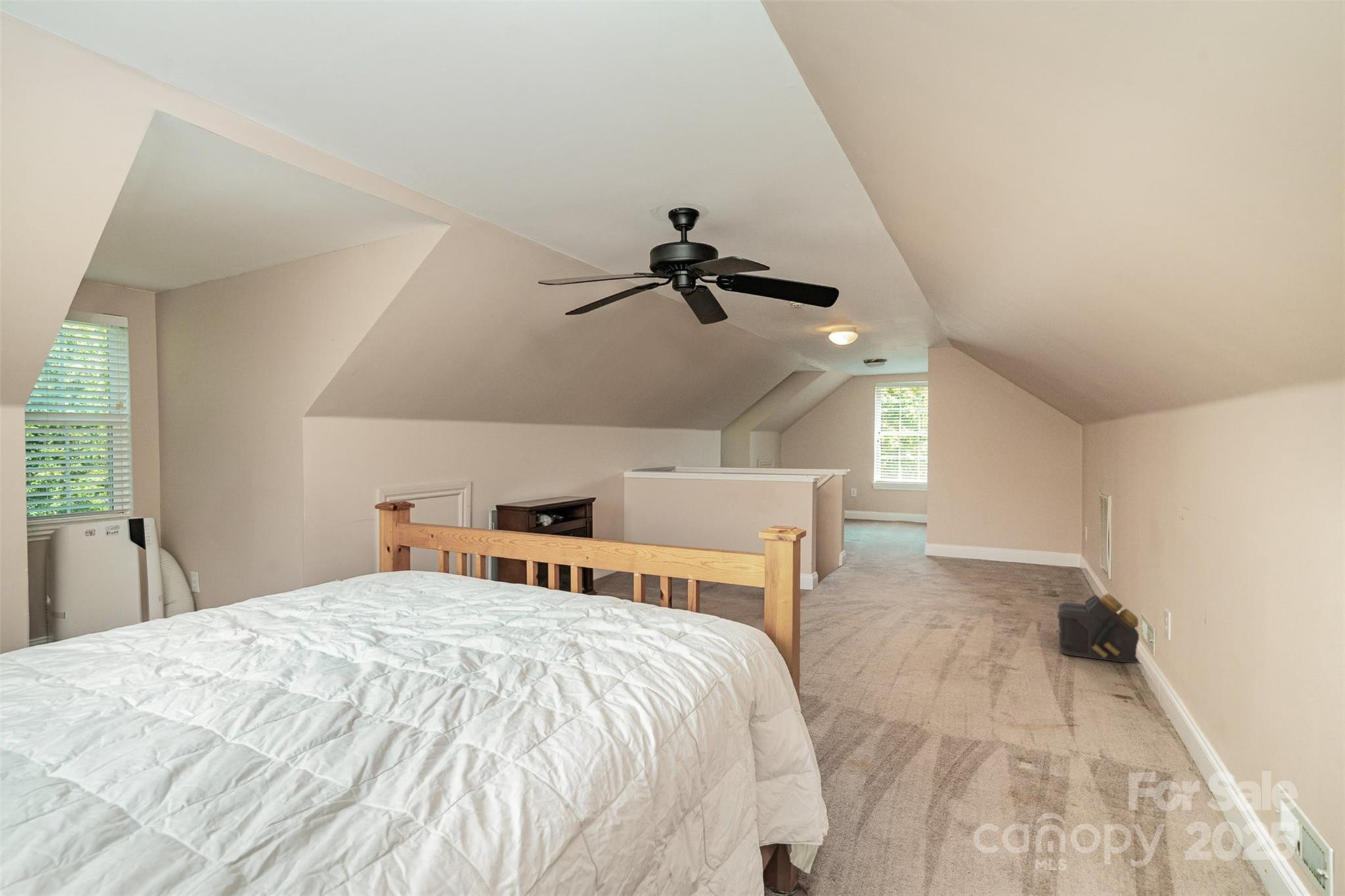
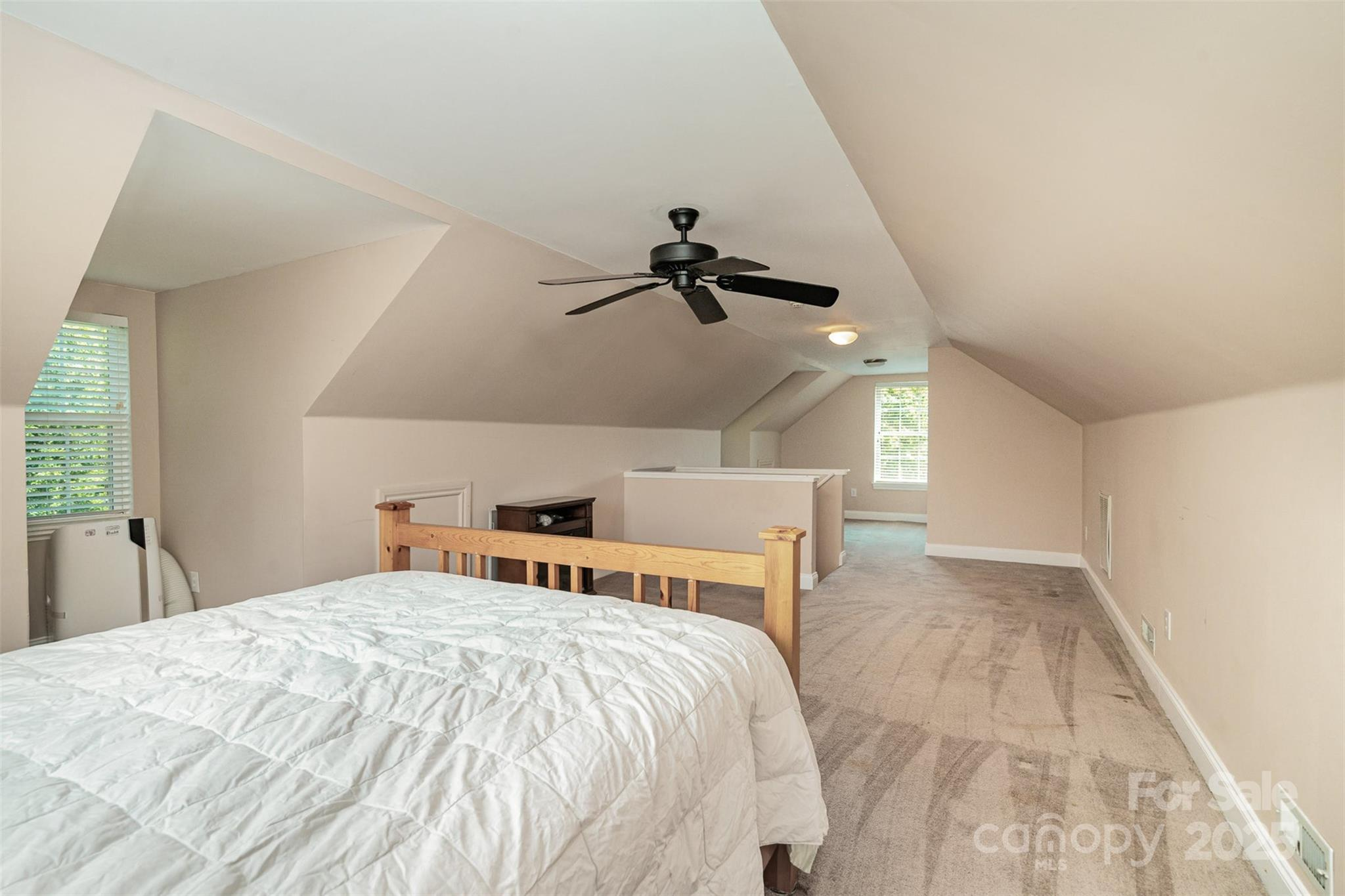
- backpack [1053,593,1141,664]
